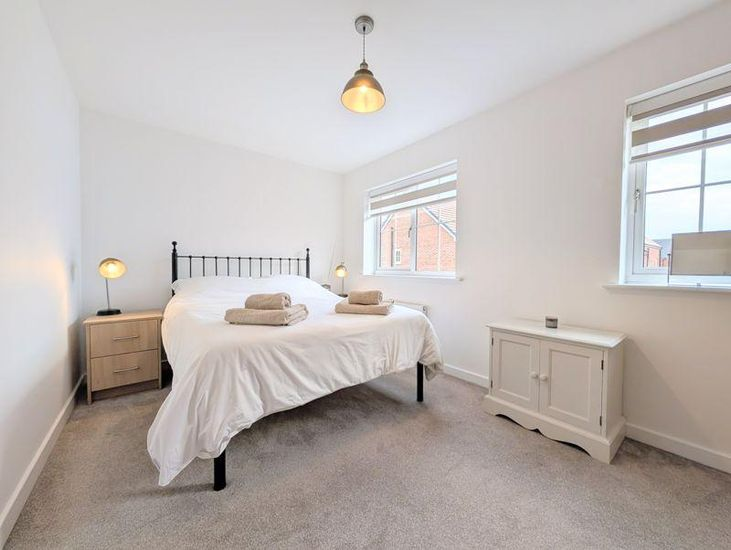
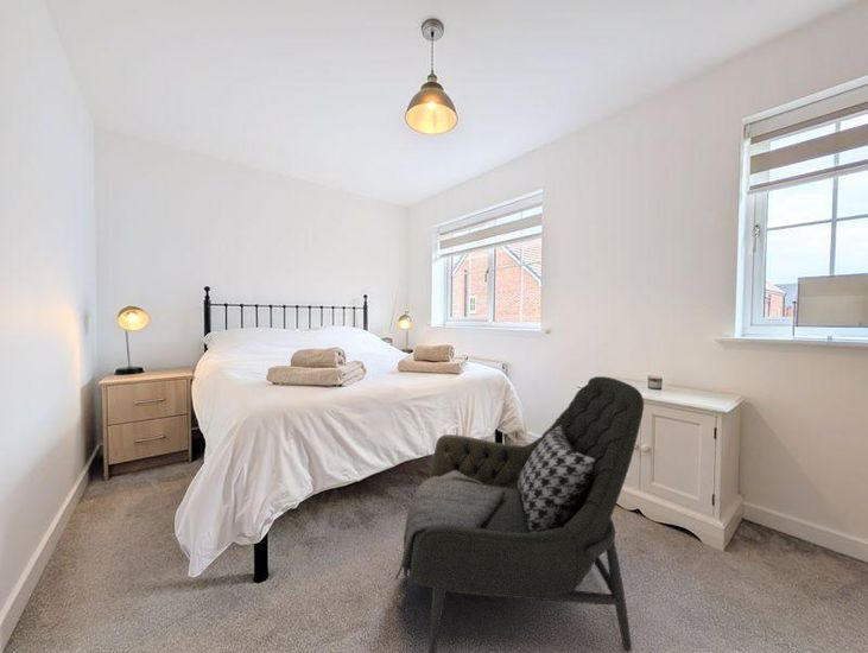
+ armchair [394,375,645,653]
